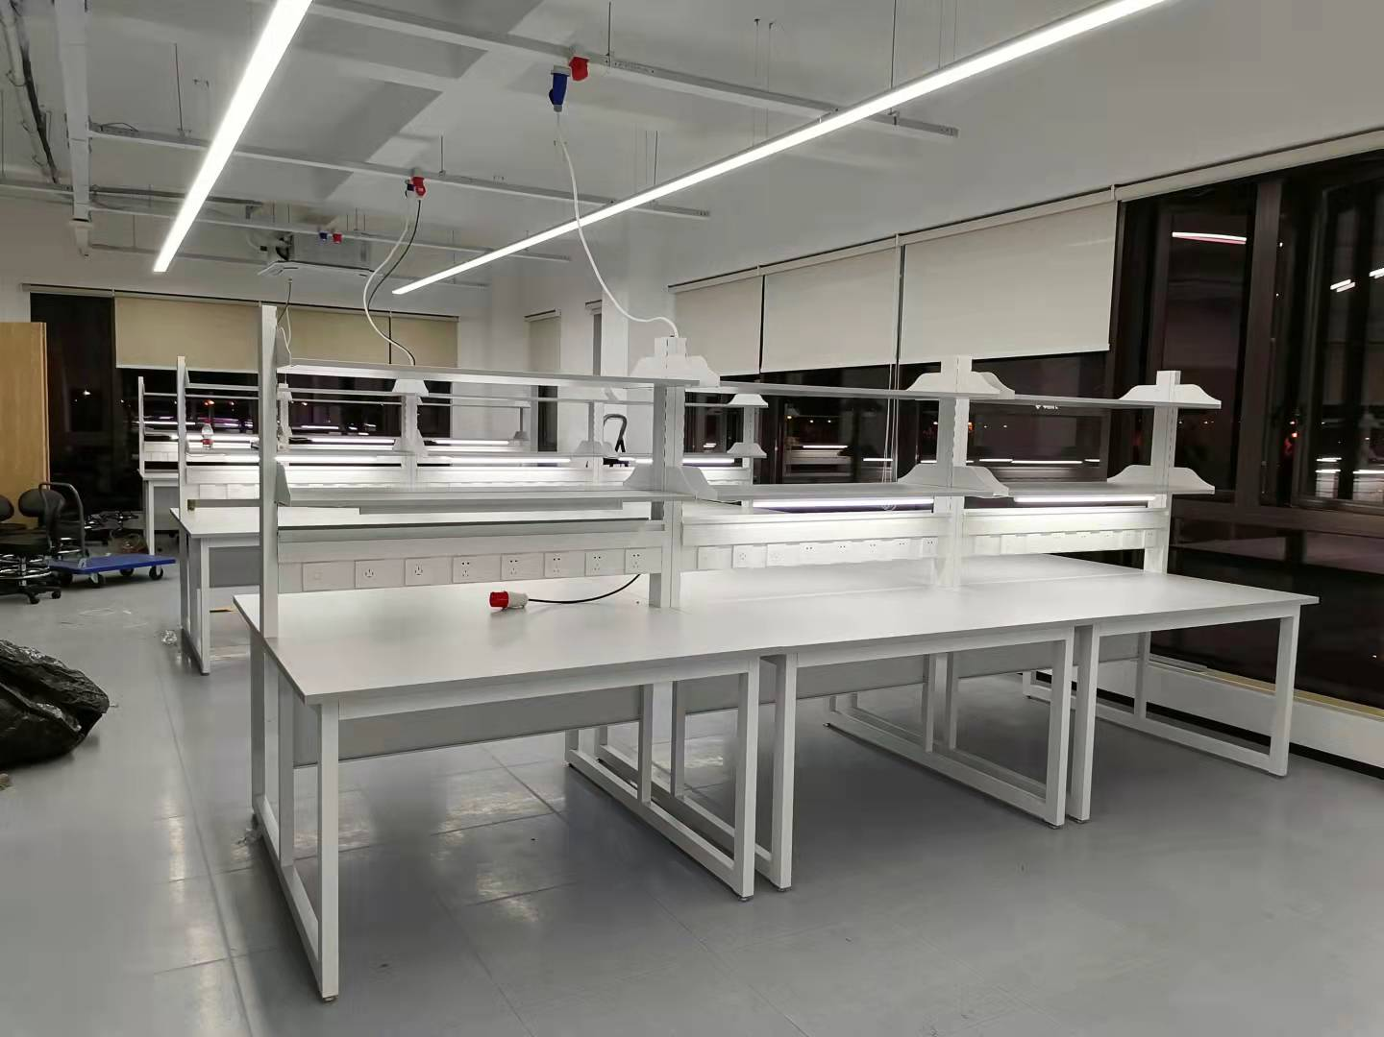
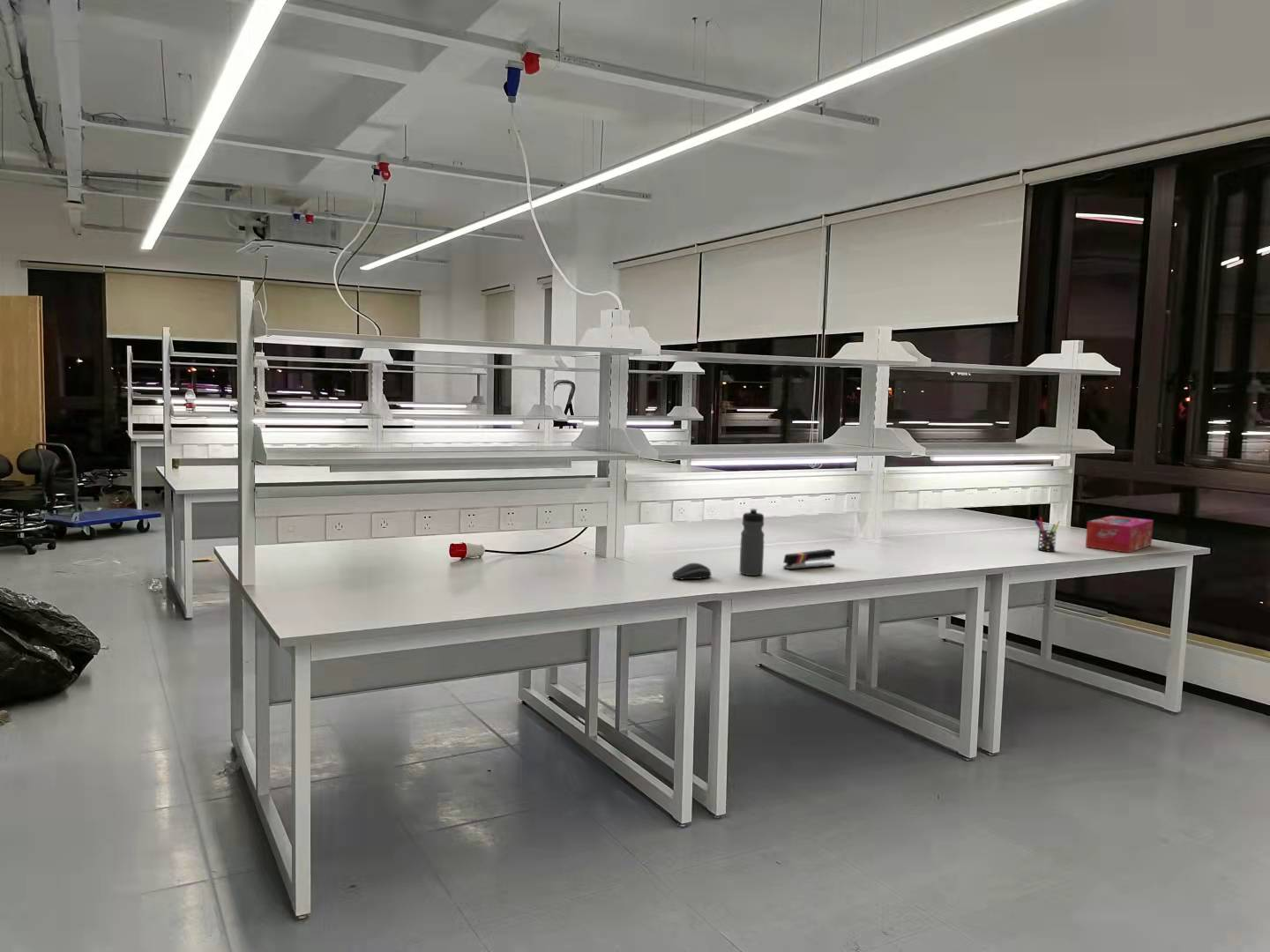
+ stapler [782,548,836,570]
+ computer mouse [671,562,712,580]
+ tissue box [1085,515,1154,554]
+ water bottle [738,508,766,576]
+ pen holder [1034,517,1061,553]
